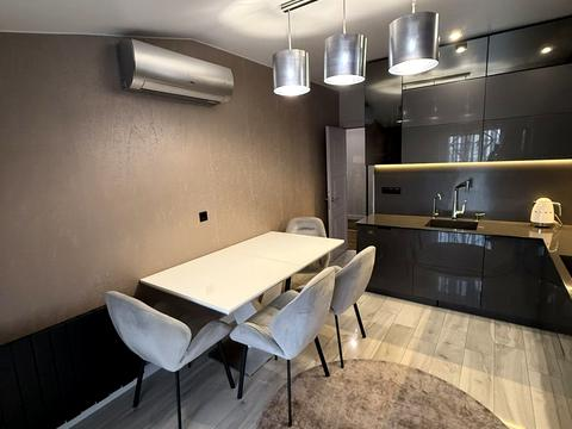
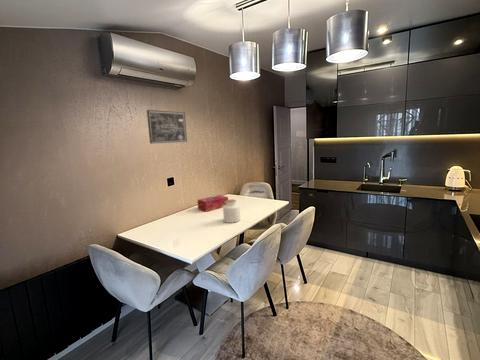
+ wall art [146,109,188,145]
+ tissue box [196,194,229,212]
+ jar [222,199,241,224]
